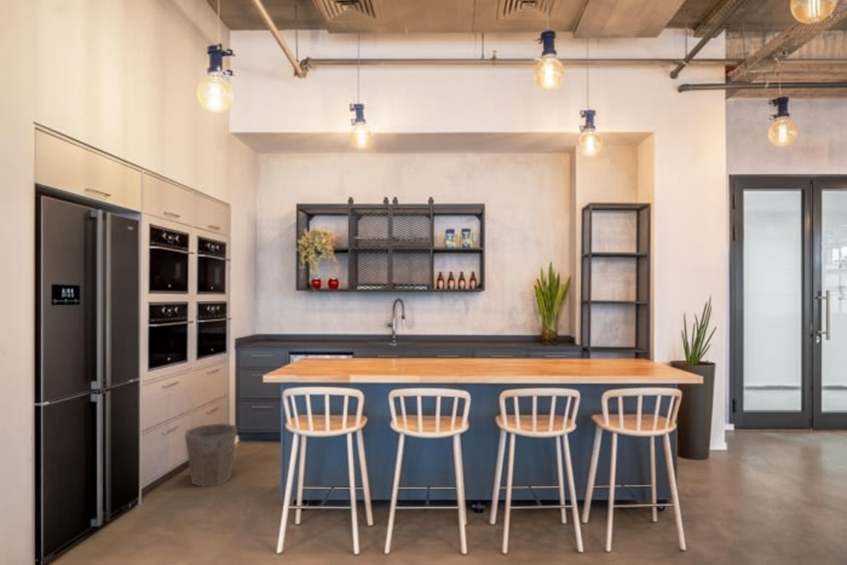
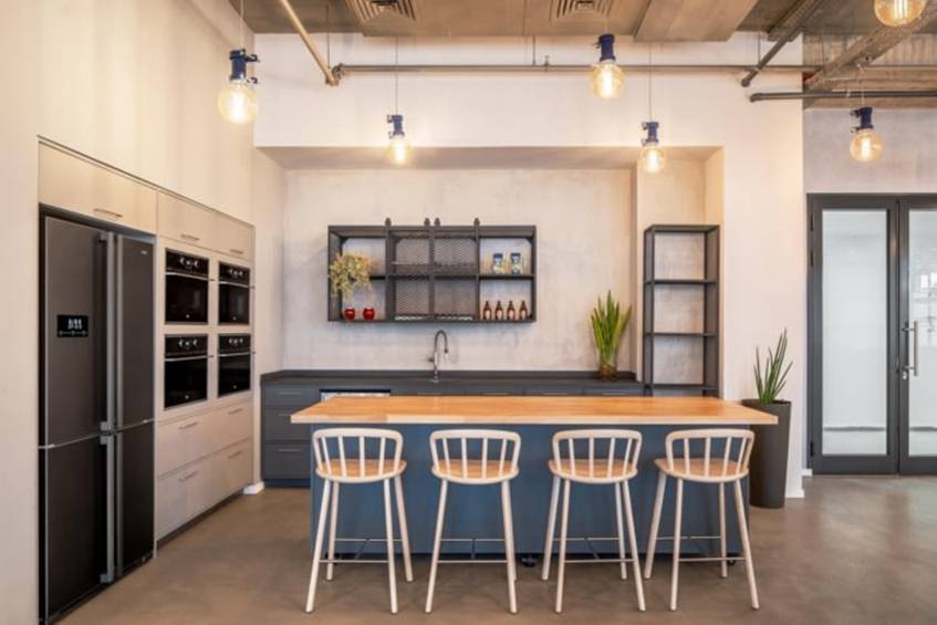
- waste bin [184,422,238,488]
